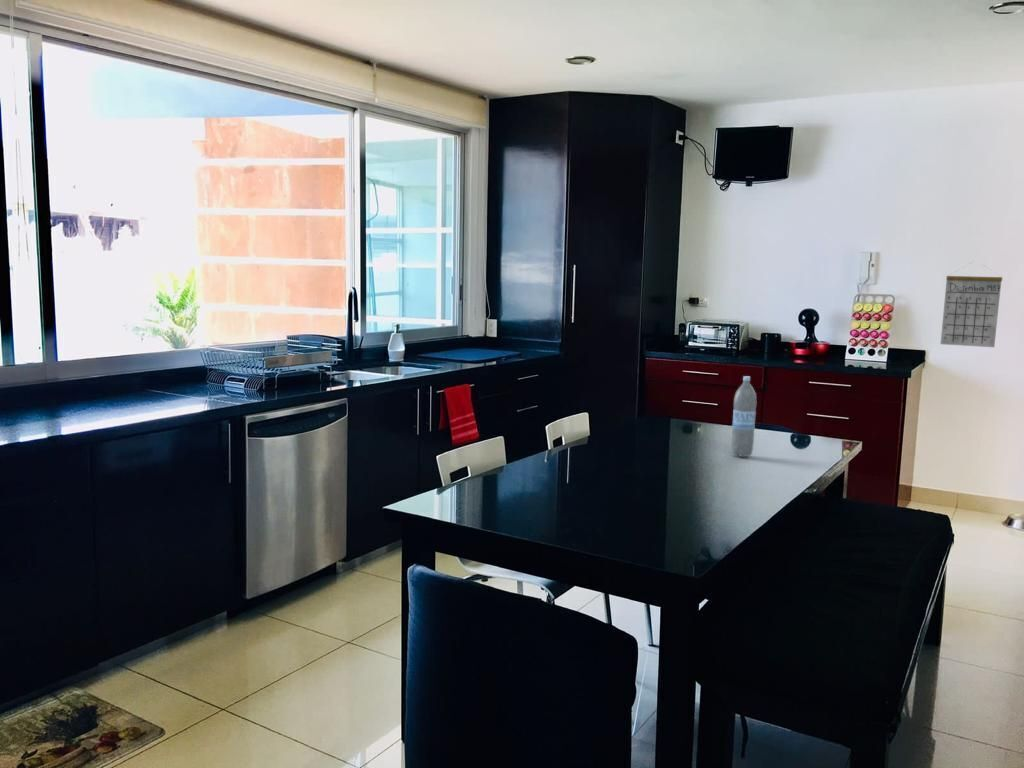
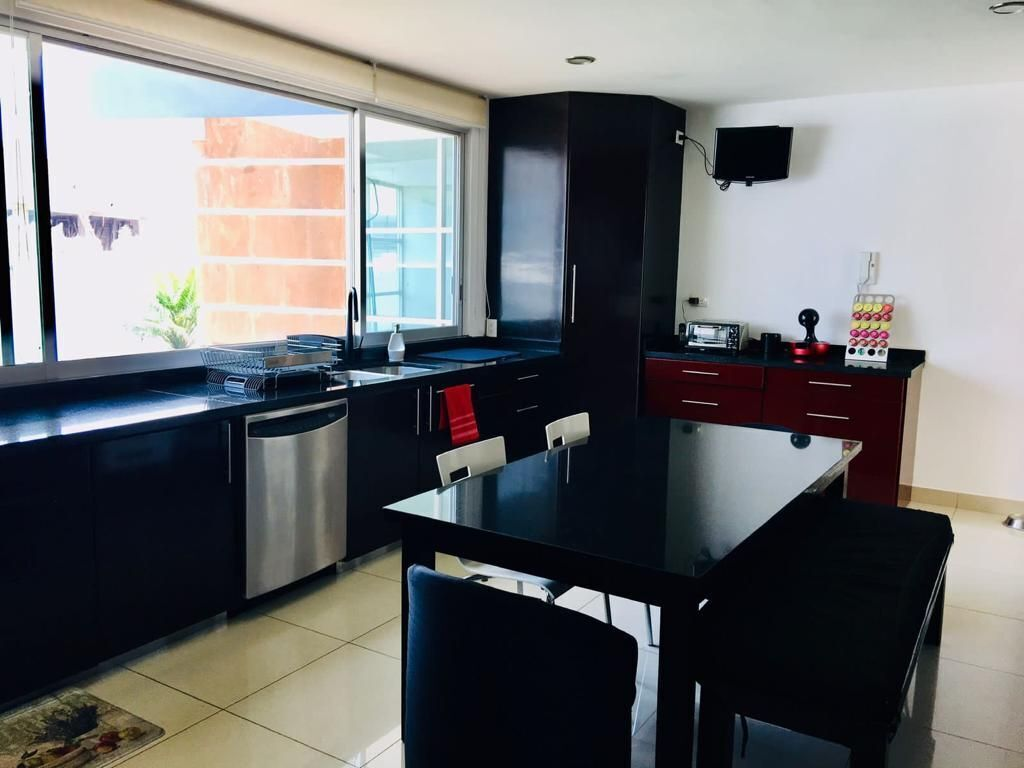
- water bottle [730,375,757,458]
- calendar [940,261,1003,348]
